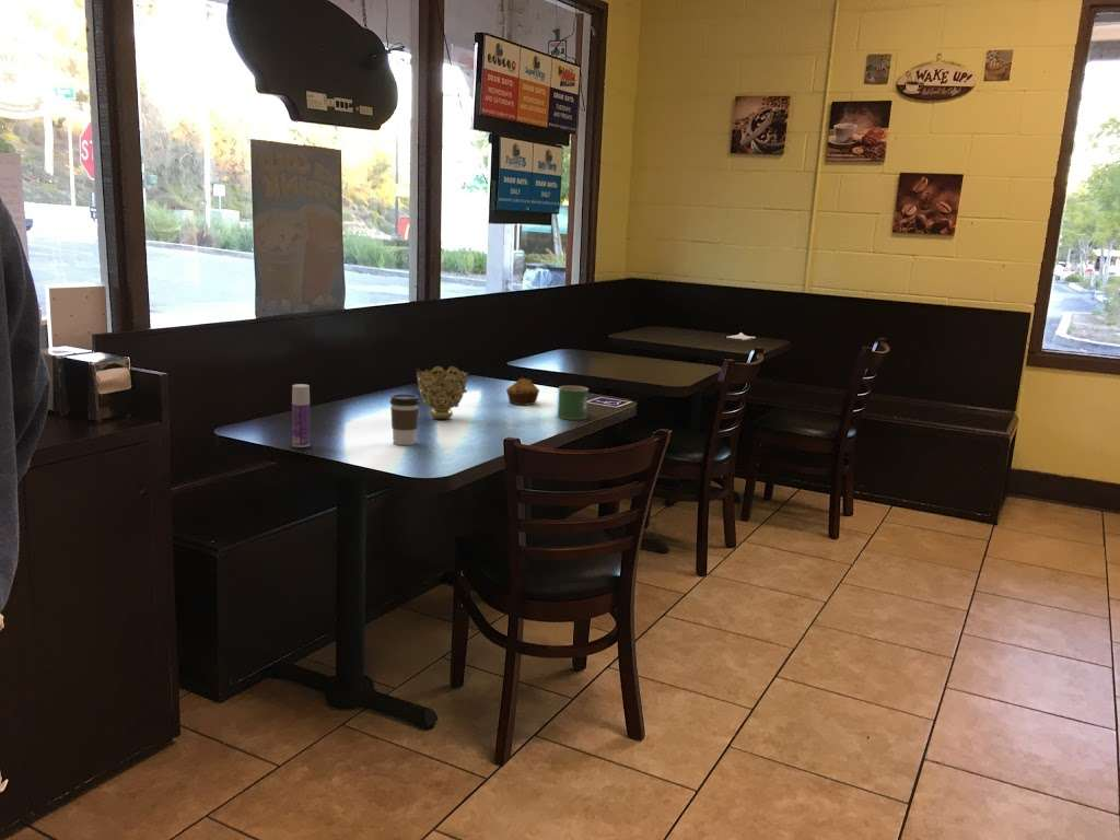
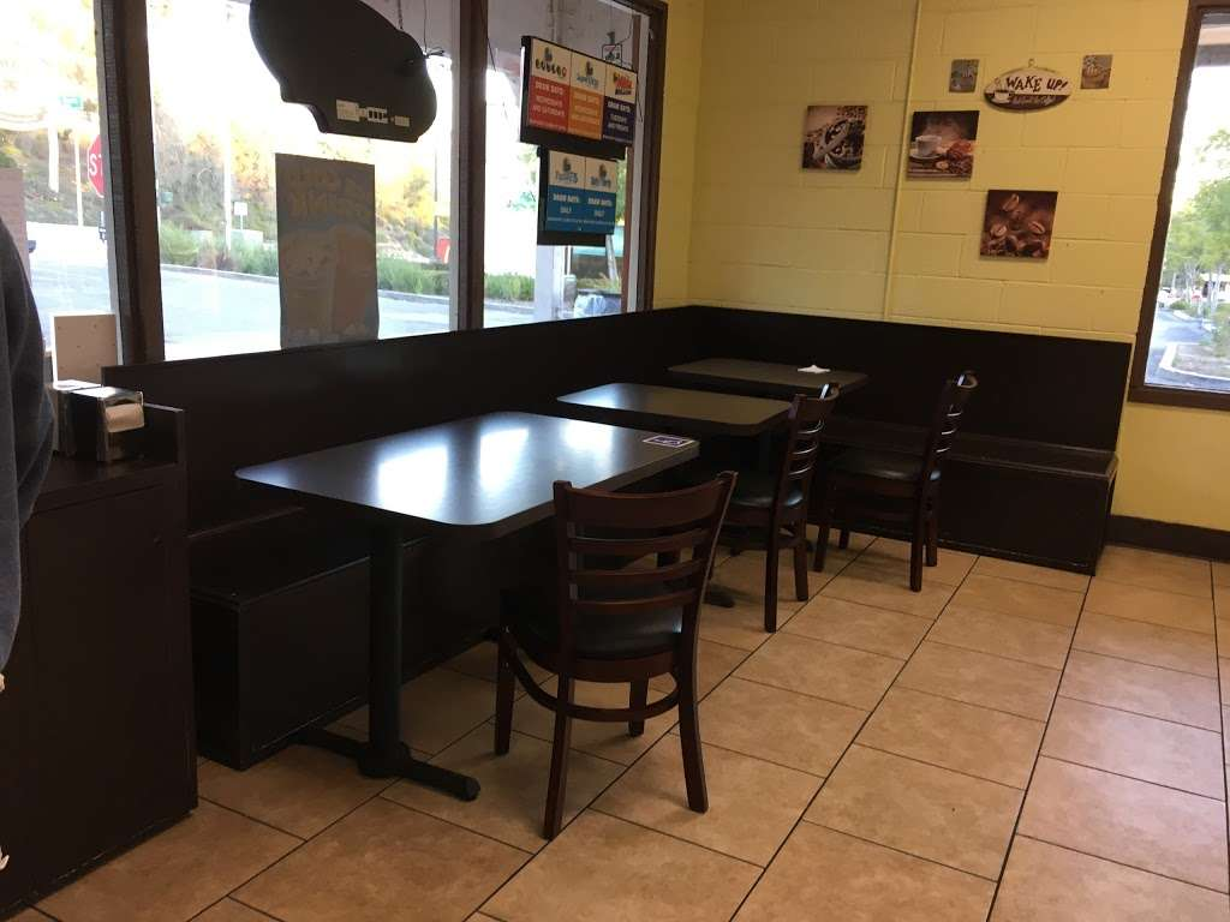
- decorative bowl [415,365,469,420]
- muffin [505,376,540,406]
- bottle [291,383,311,448]
- coffee cup [389,393,421,446]
- mug [557,385,590,421]
